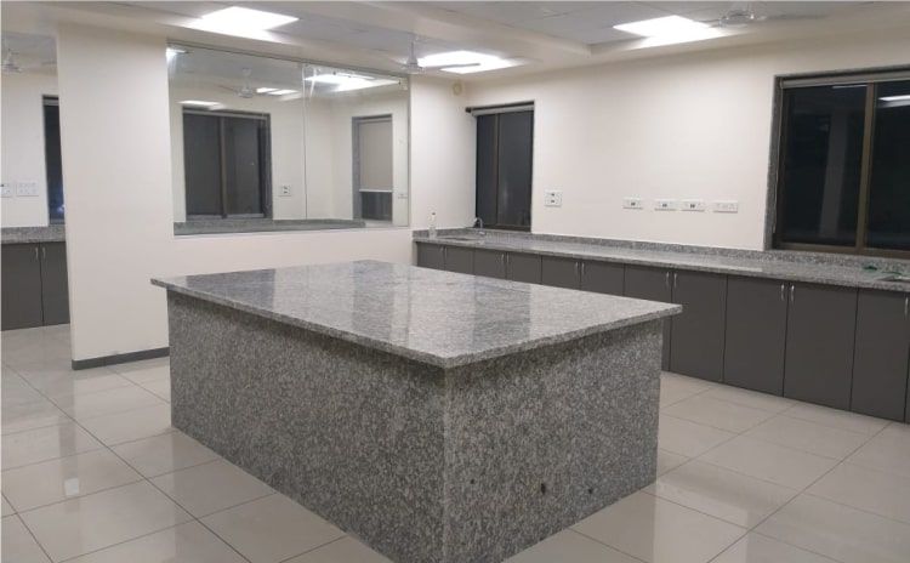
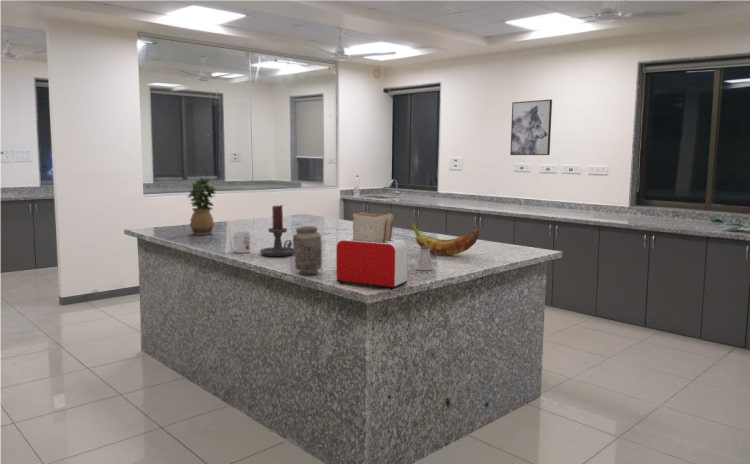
+ wall art [509,98,553,156]
+ potted plant [187,176,217,236]
+ candle holder [259,204,294,257]
+ mug [229,230,251,254]
+ toaster [335,211,409,291]
+ saltshaker [415,246,434,271]
+ banana [408,218,479,257]
+ vase [292,225,323,275]
